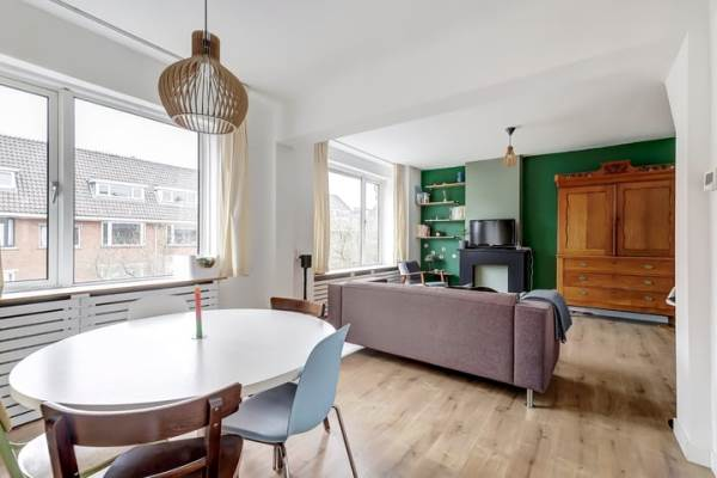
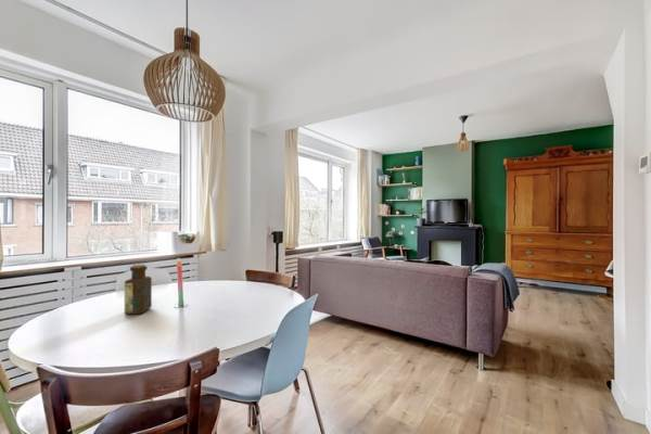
+ bottle [124,263,153,316]
